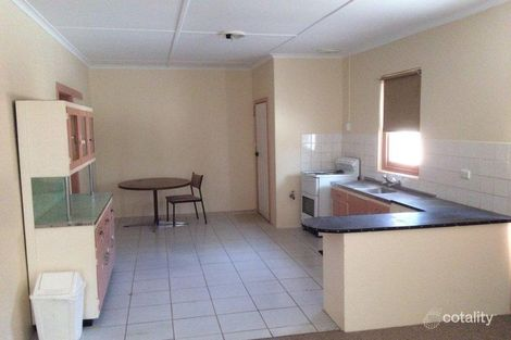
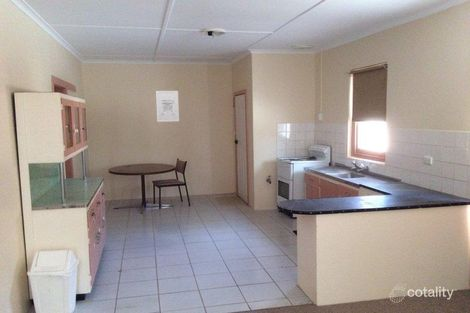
+ wall art [155,90,180,123]
